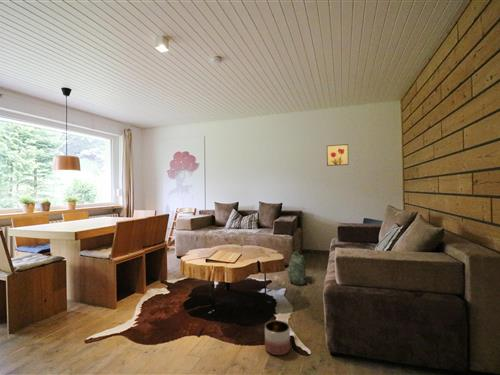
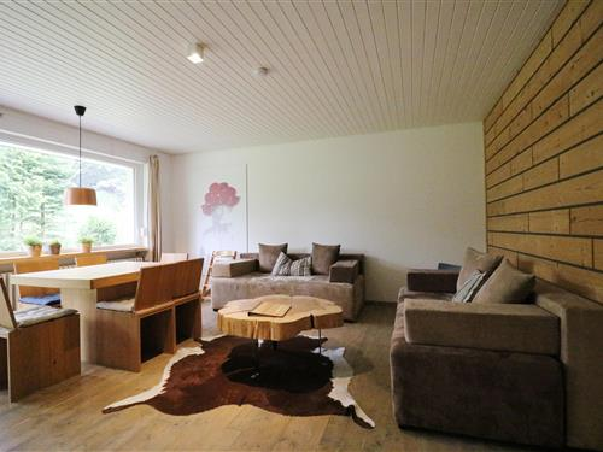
- planter [264,319,291,356]
- wall art [326,143,349,167]
- backpack [273,251,311,287]
